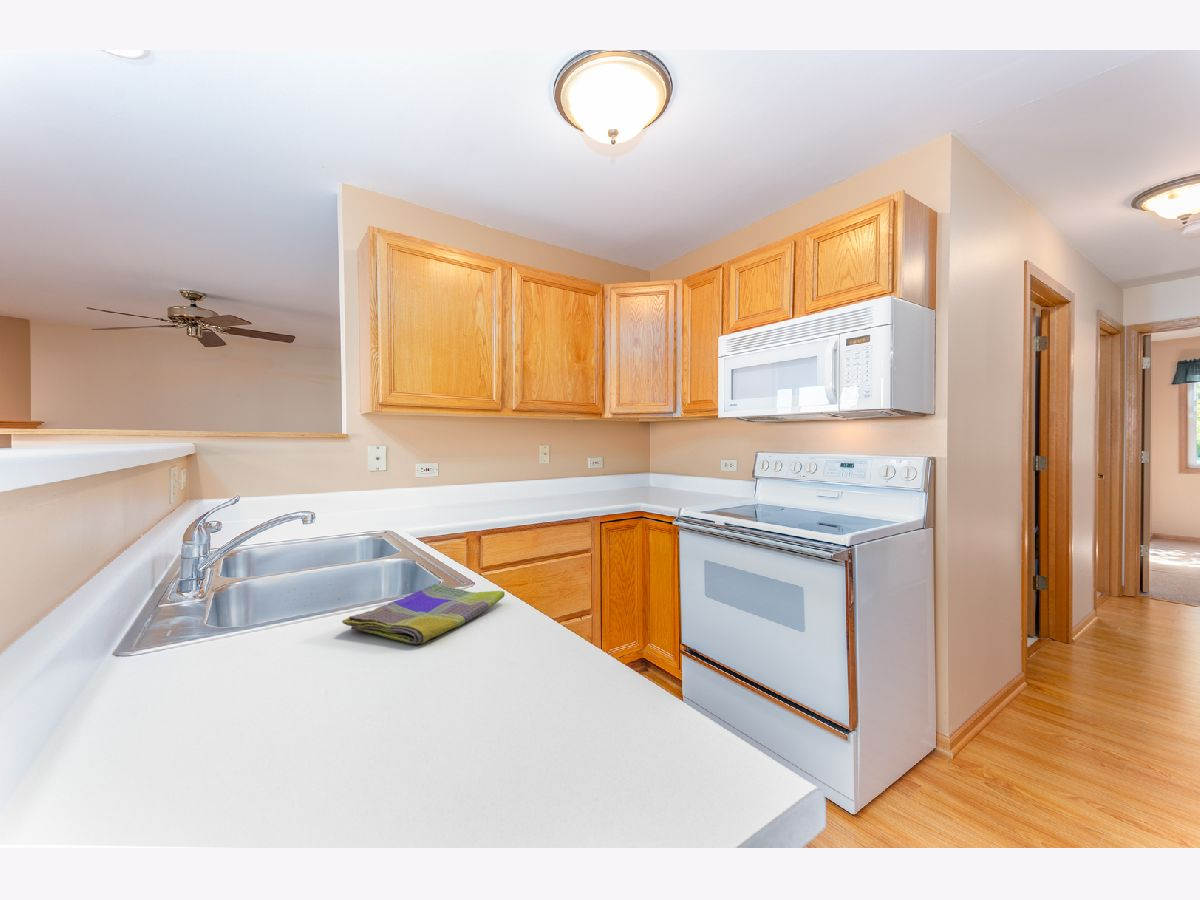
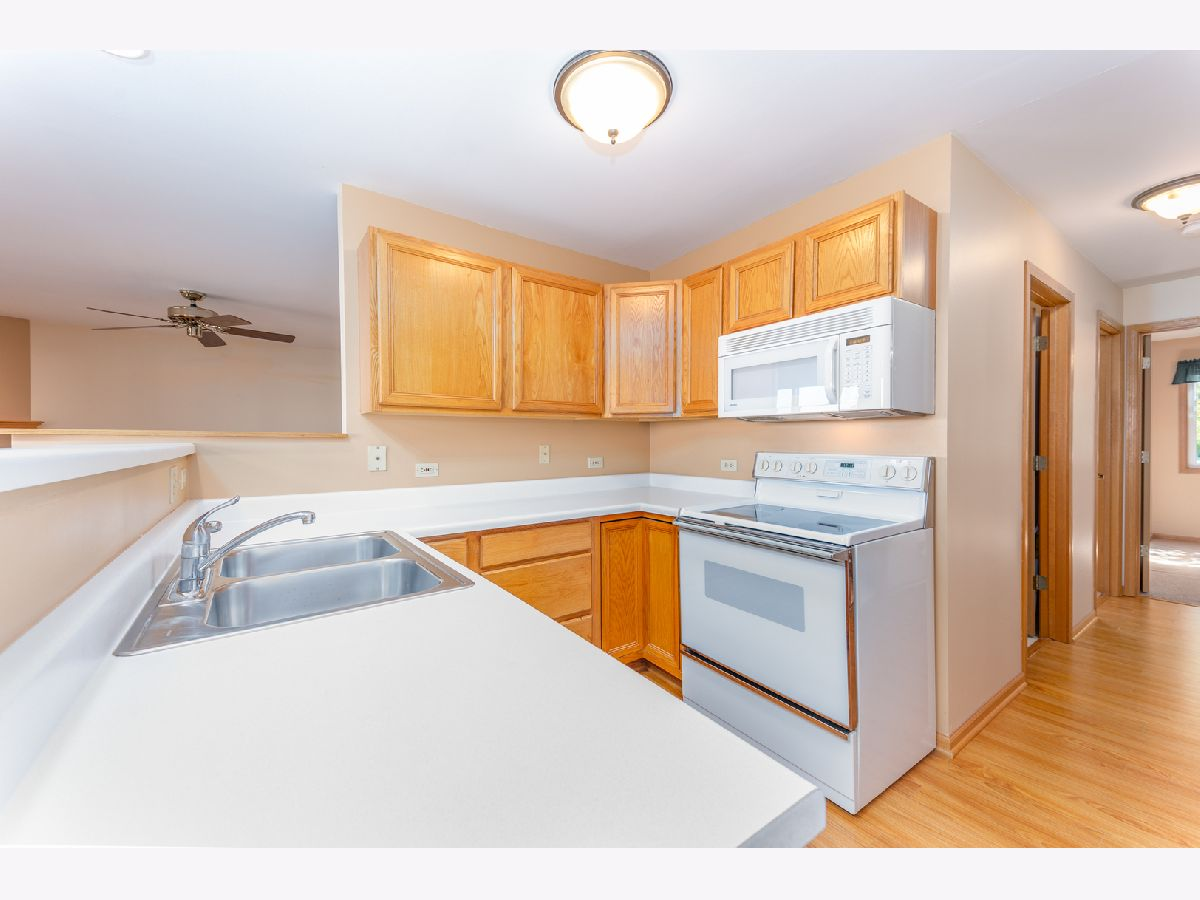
- dish towel [341,583,506,645]
